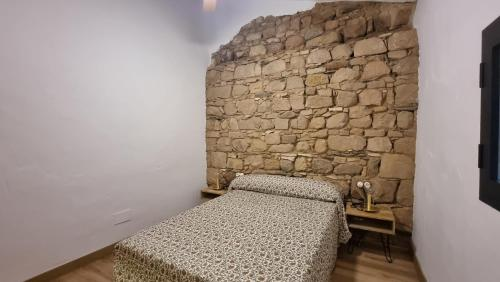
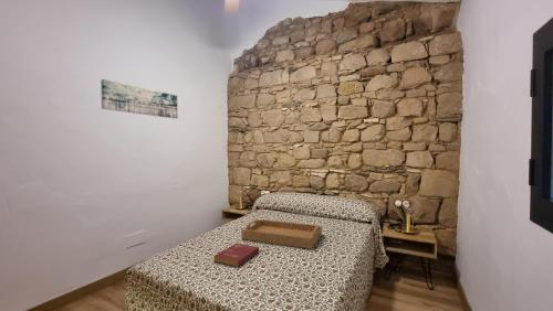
+ serving tray [240,218,323,250]
+ book [213,243,260,268]
+ wall art [100,78,179,119]
